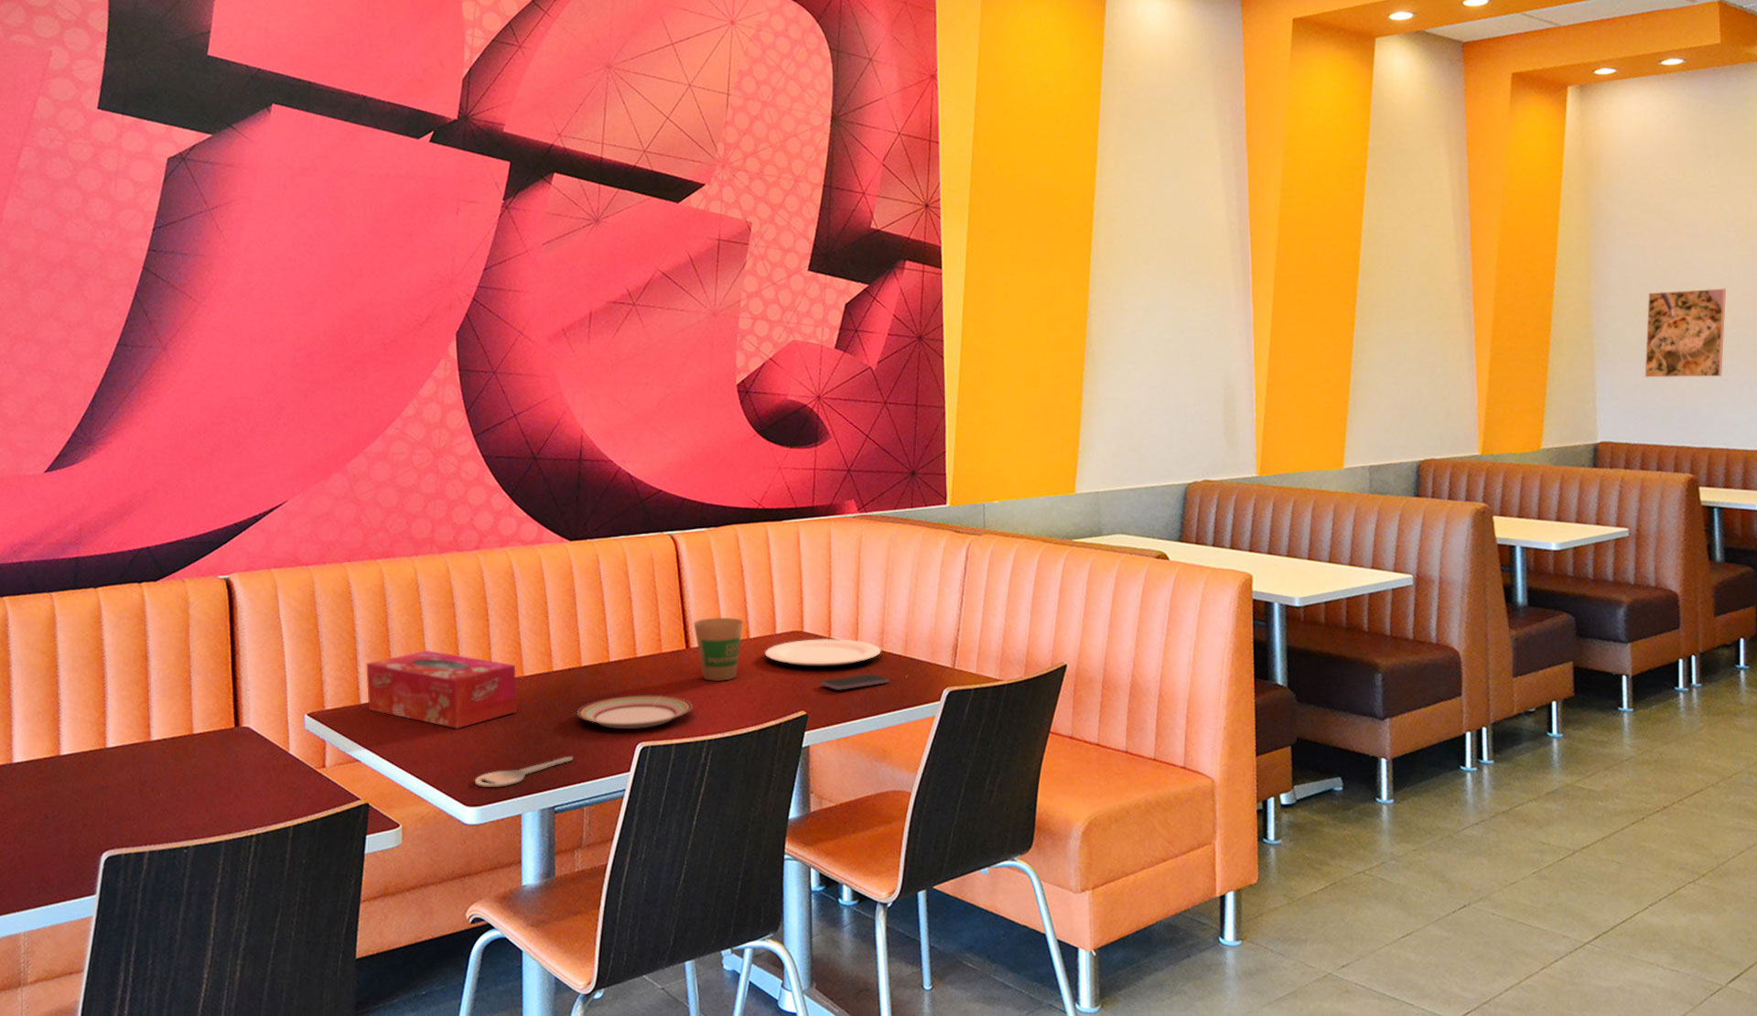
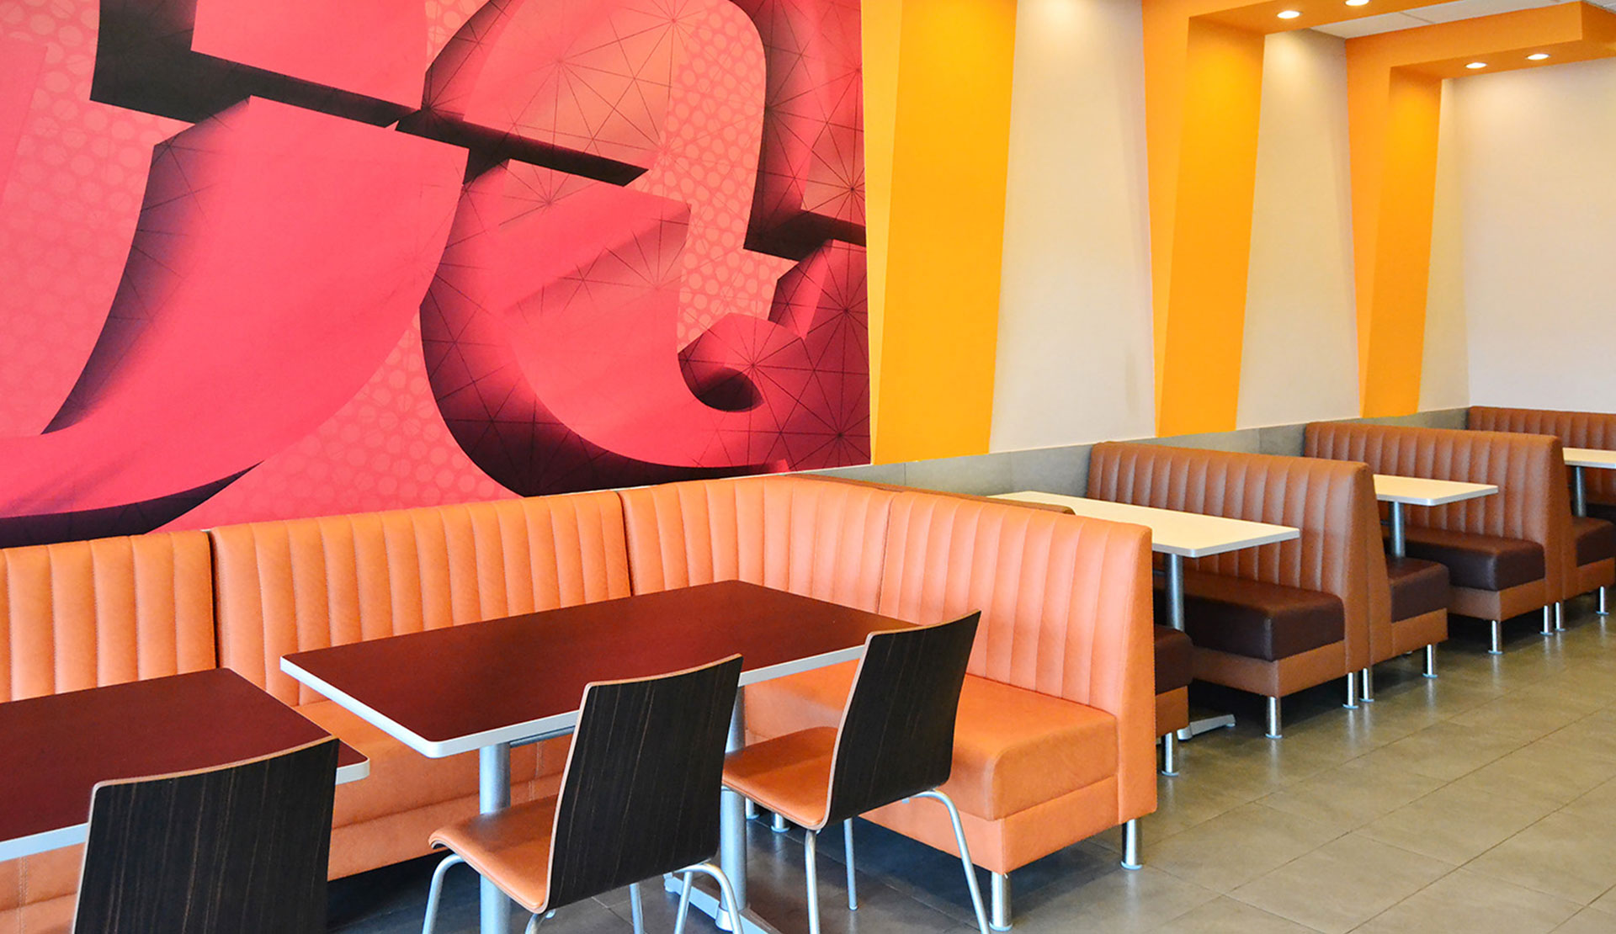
- paper cup [693,617,744,681]
- key [474,756,573,789]
- plate [577,694,693,729]
- tissue box [366,650,518,729]
- smartphone [820,672,890,691]
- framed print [1645,288,1727,379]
- plate [764,637,883,668]
